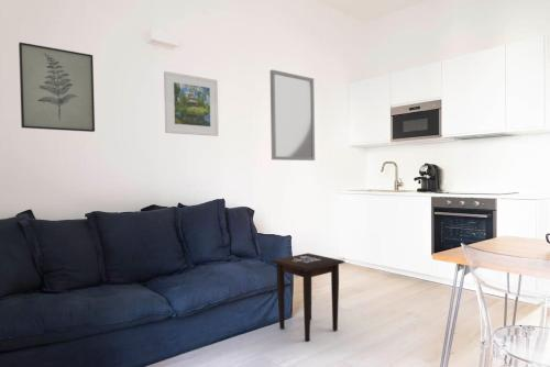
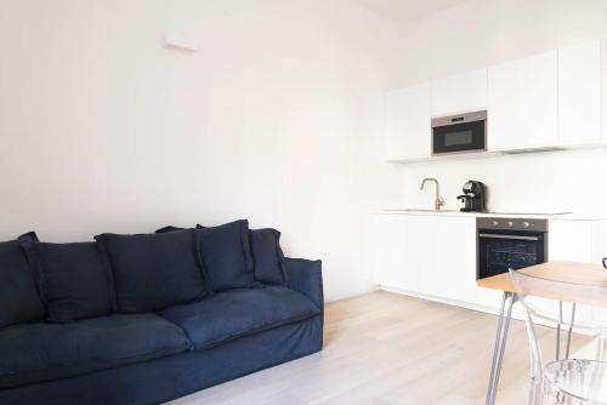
- home mirror [270,69,316,162]
- wall art [18,41,96,133]
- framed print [163,70,220,137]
- side table [270,252,346,343]
